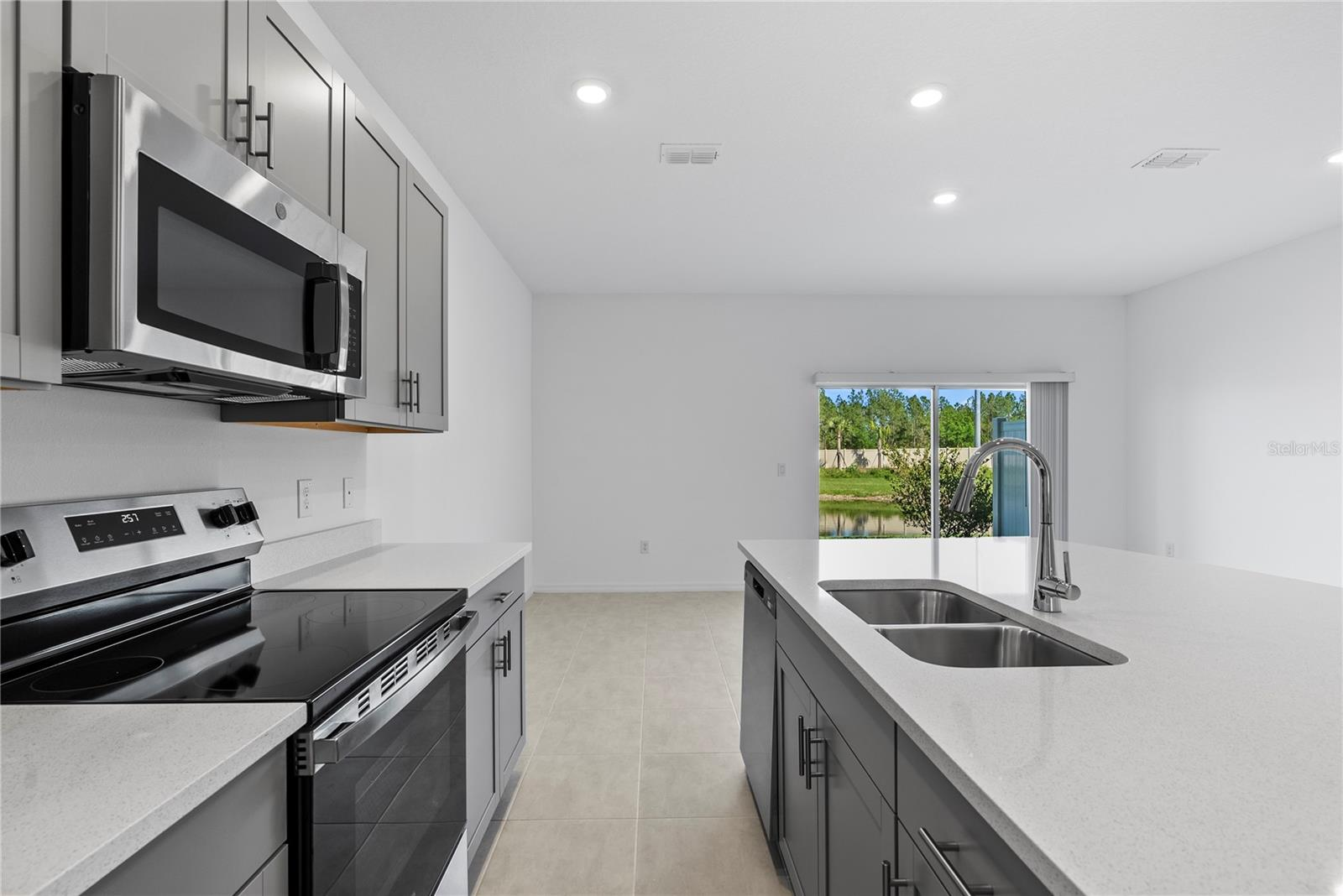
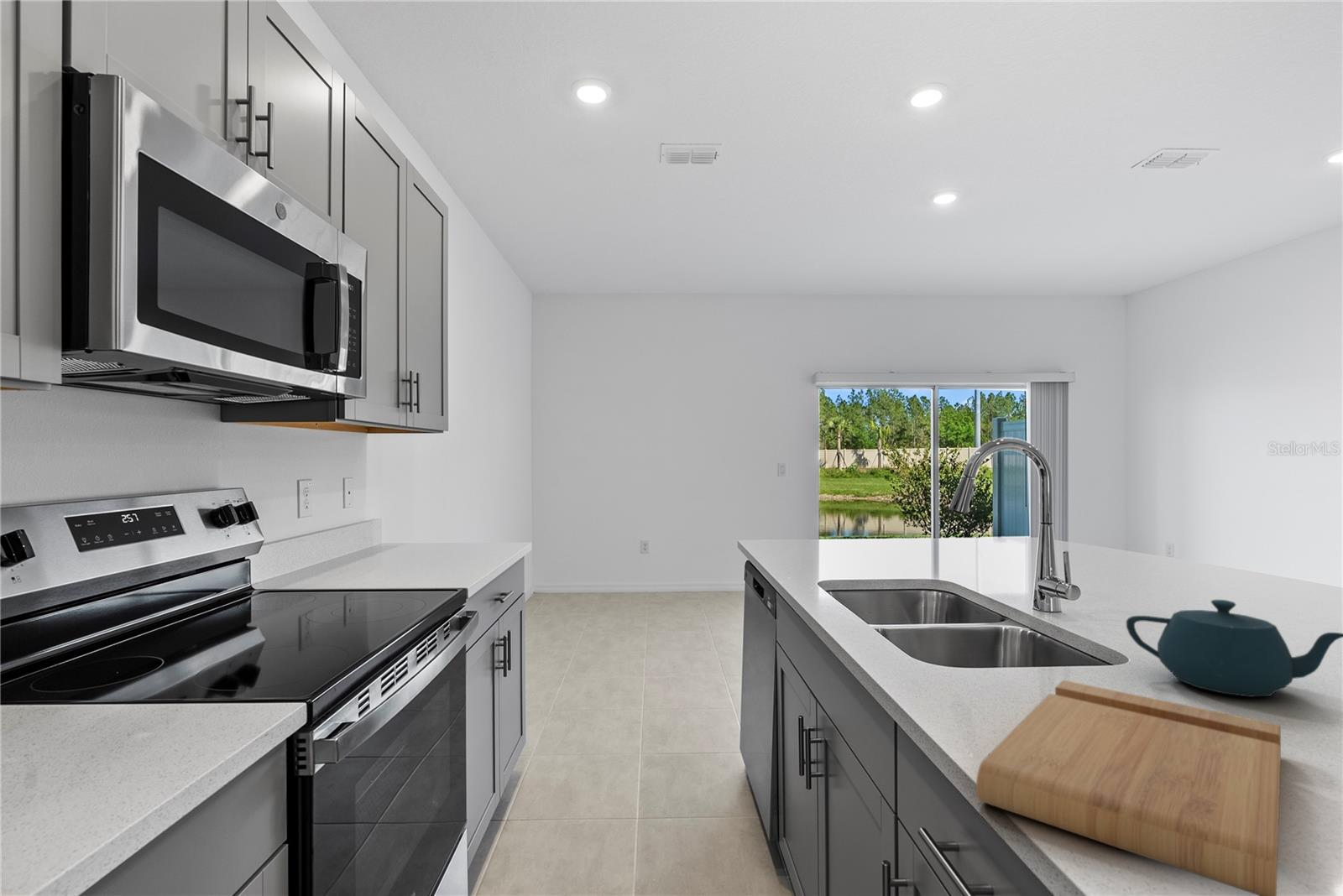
+ teapot [1126,599,1343,698]
+ cutting board [975,680,1282,896]
